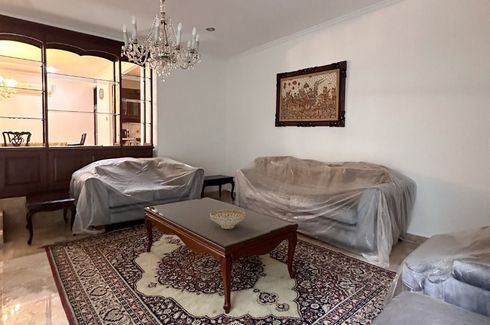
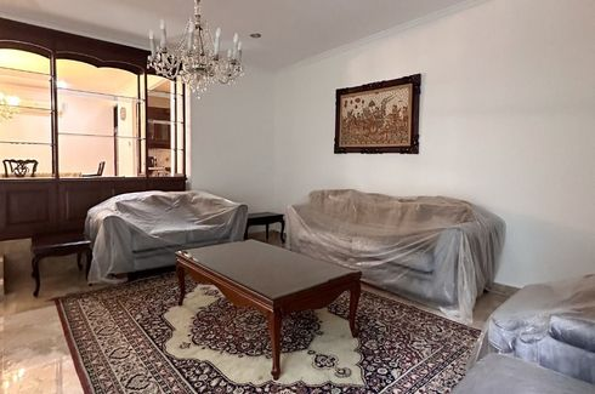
- decorative bowl [209,208,246,230]
